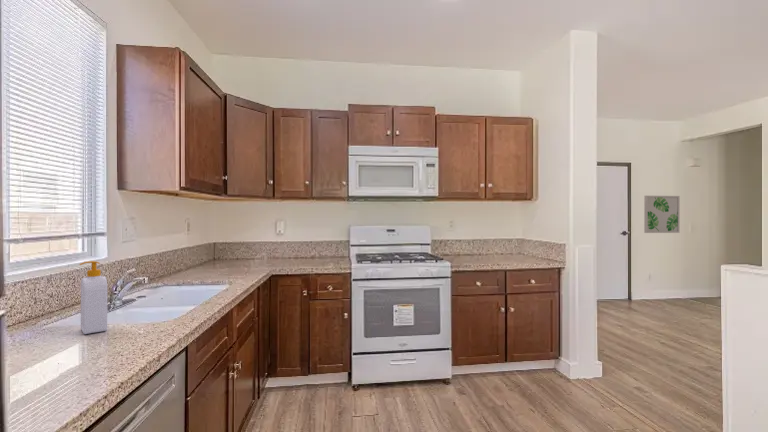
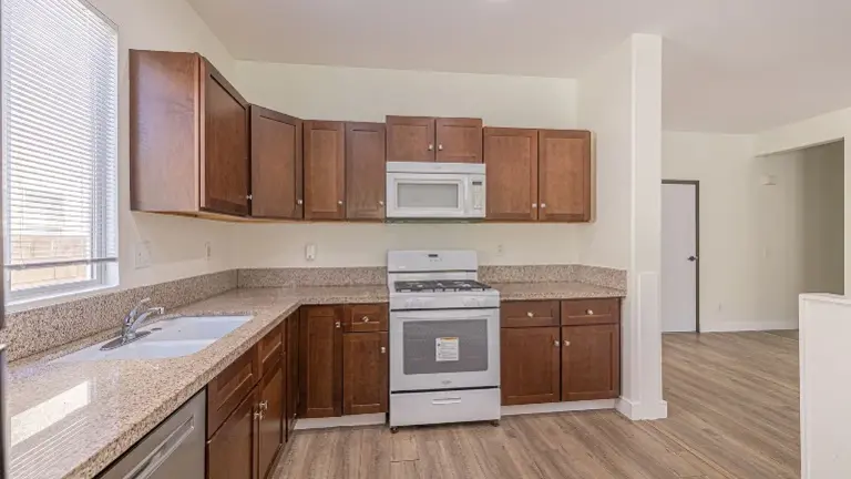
- soap bottle [79,260,108,335]
- wall art [643,195,681,234]
